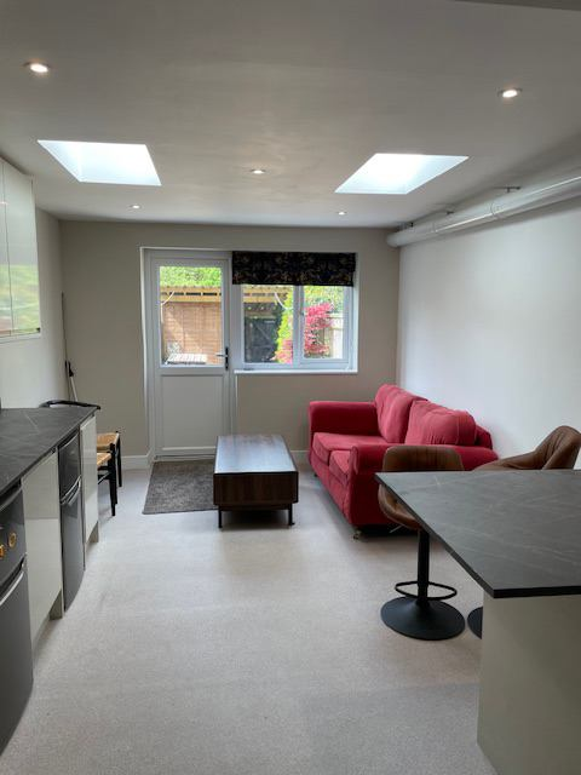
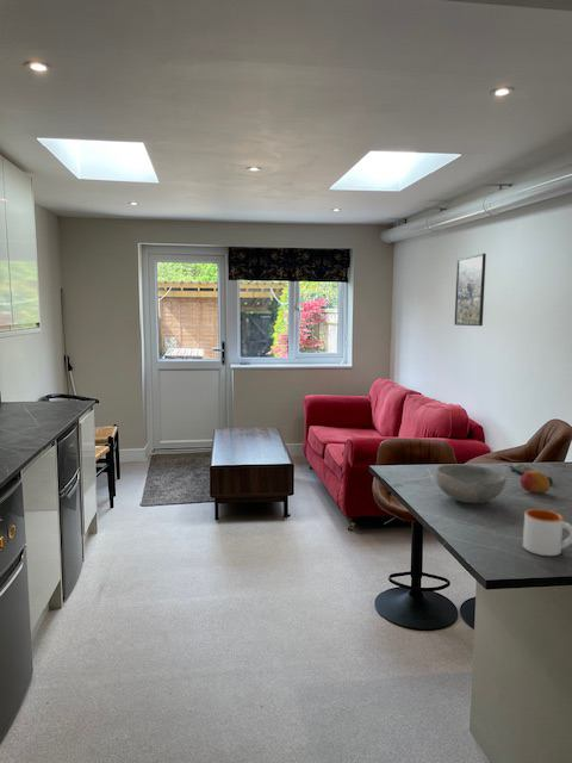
+ mug [522,508,572,557]
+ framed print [453,253,487,327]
+ remote control [508,464,554,485]
+ fruit [520,469,551,494]
+ bowl [434,464,506,504]
